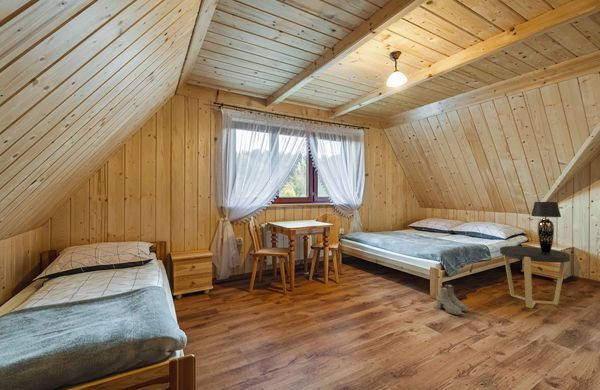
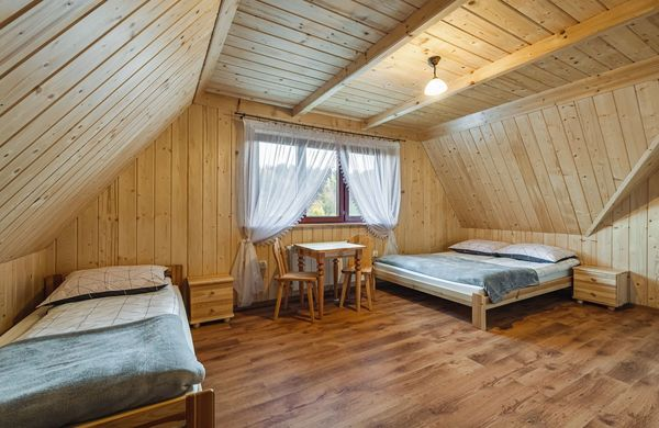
- side table [499,245,571,309]
- boots [436,283,469,316]
- table lamp [530,201,562,252]
